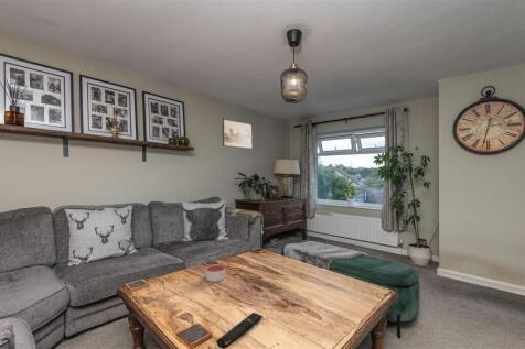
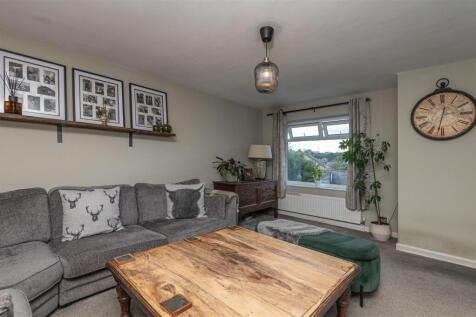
- candle [205,263,226,283]
- remote control [215,312,264,349]
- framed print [222,118,254,150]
